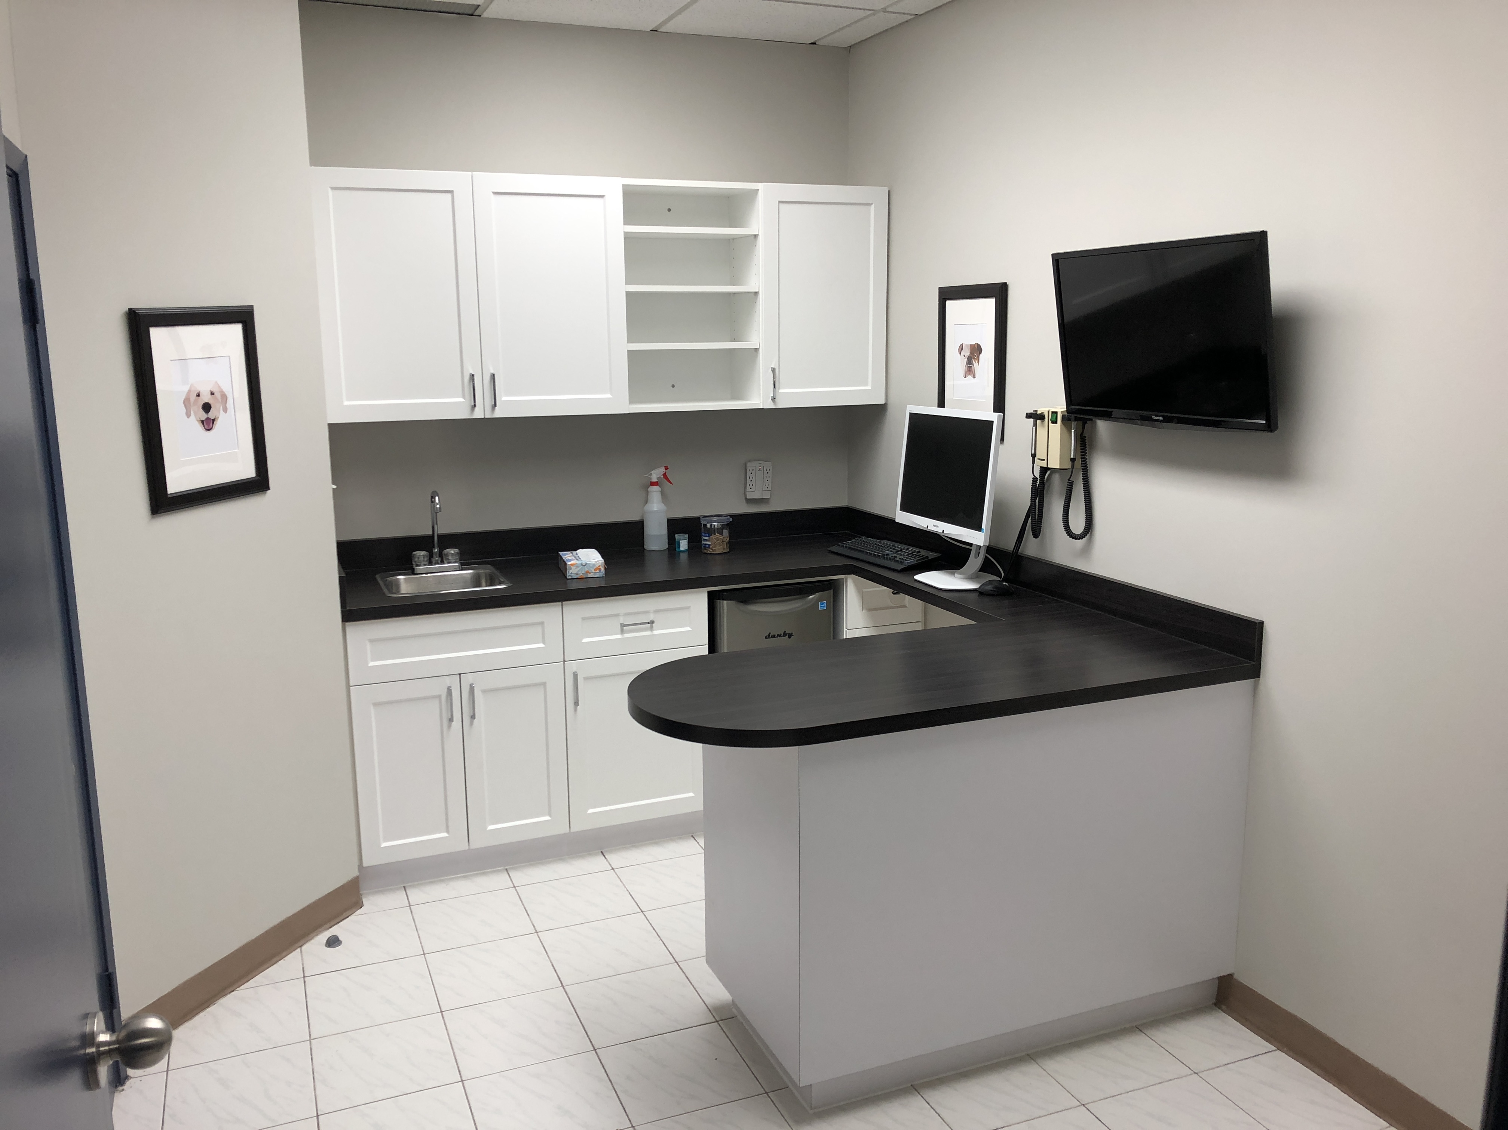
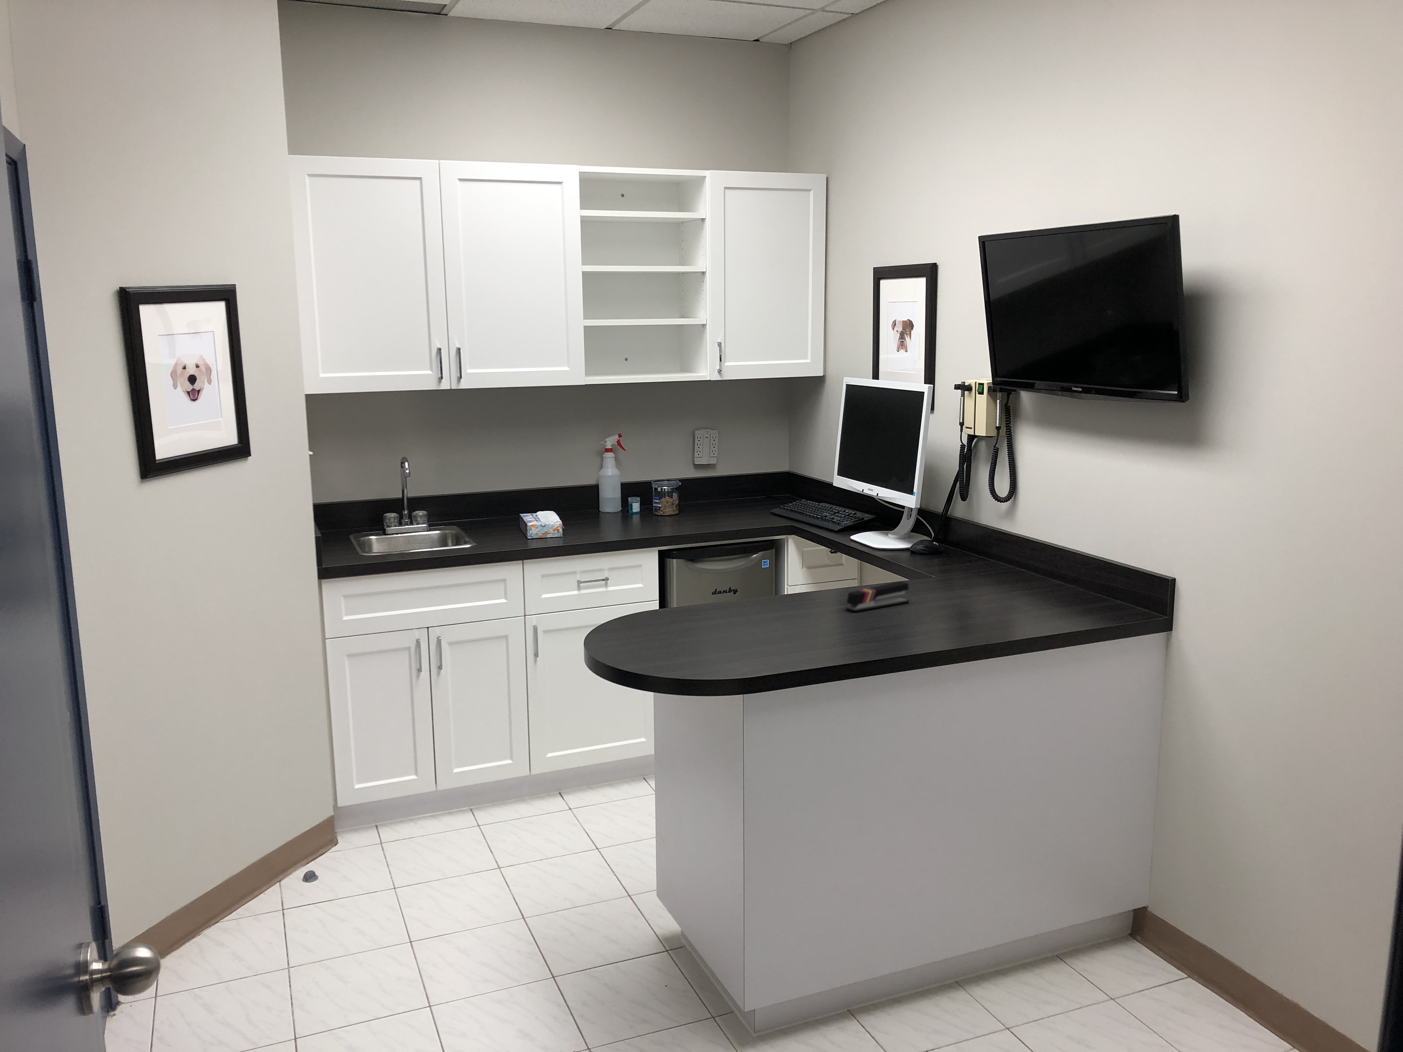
+ stapler [846,581,909,612]
